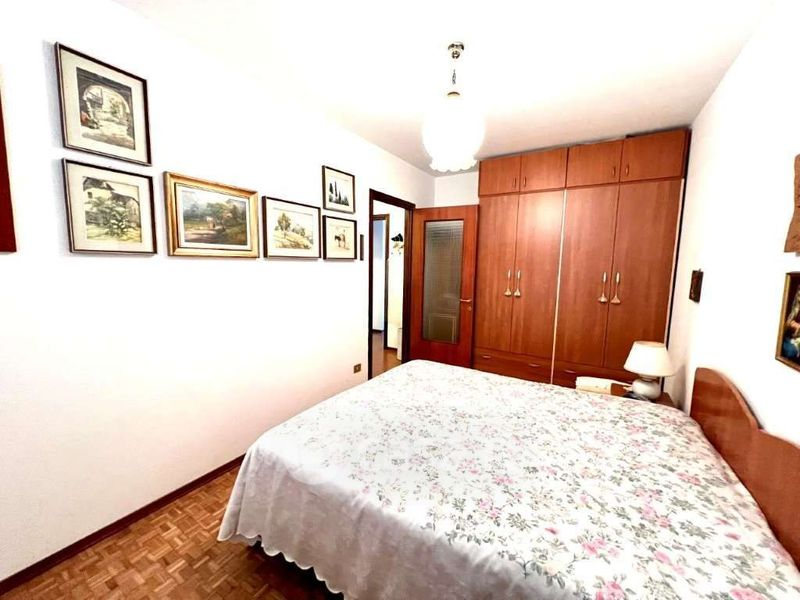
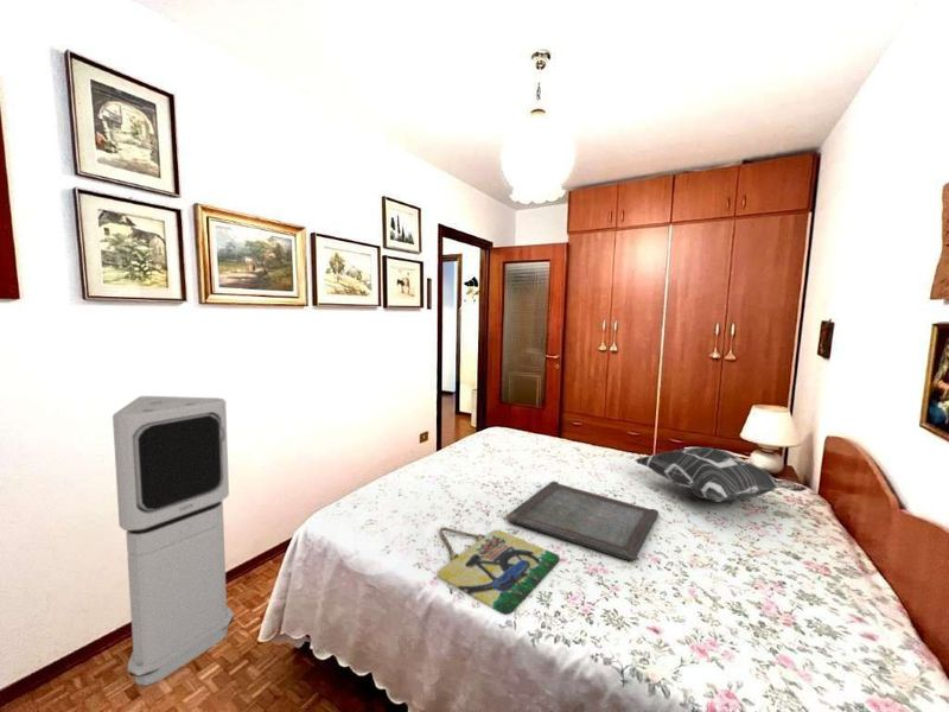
+ air purifier [112,395,235,687]
+ home sign [437,526,561,616]
+ decorative pillow [633,446,808,503]
+ serving tray [505,481,660,561]
